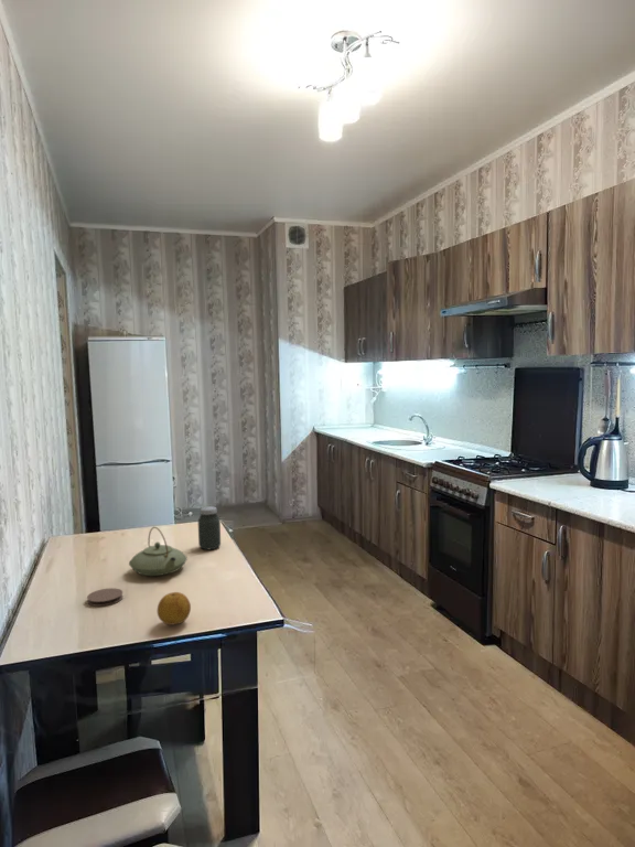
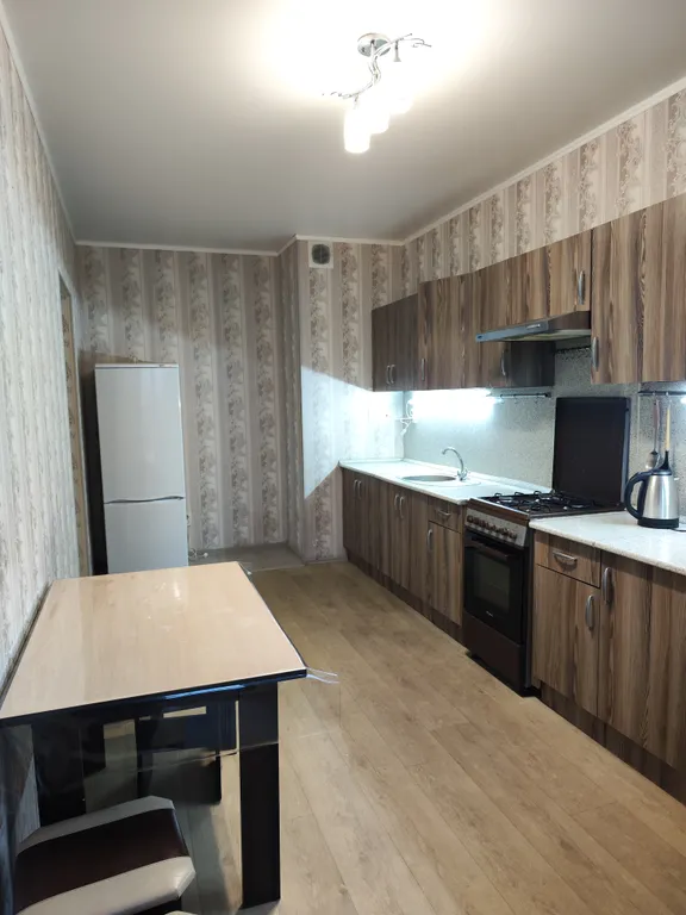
- teapot [128,526,189,577]
- fruit [157,591,192,626]
- coaster [86,587,125,608]
- jar [197,505,222,550]
